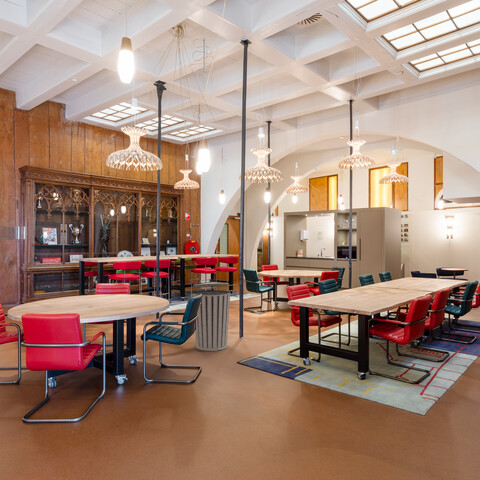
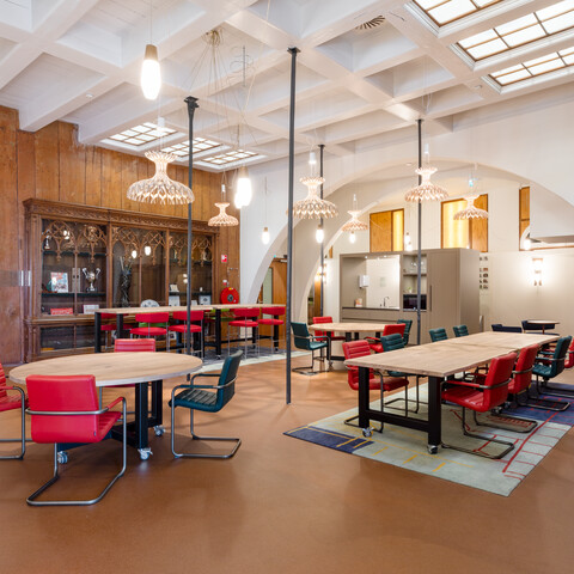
- trash can [191,278,231,352]
